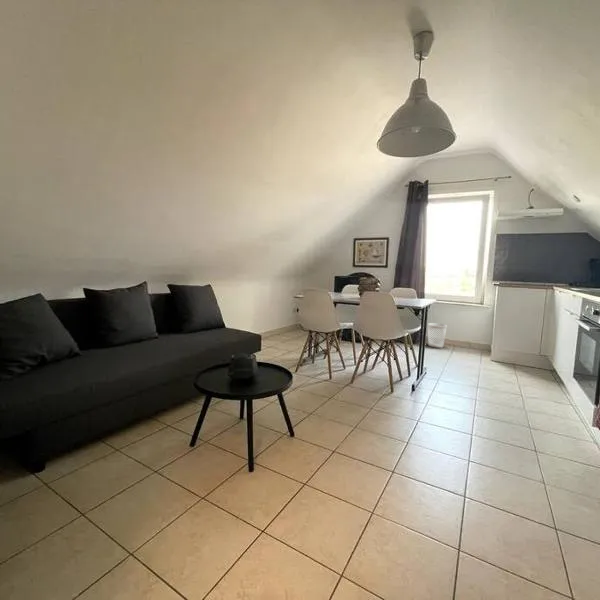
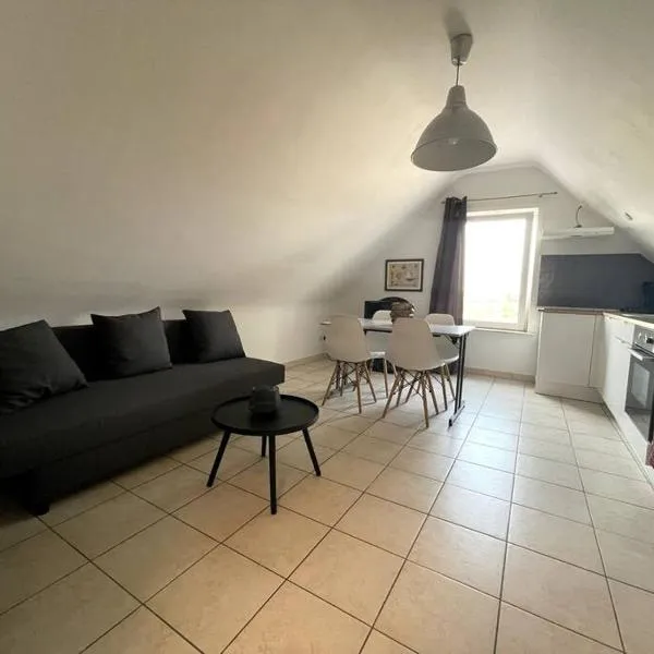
- wastebasket [427,322,448,349]
